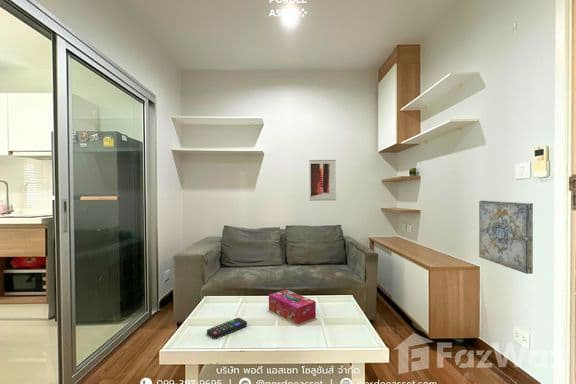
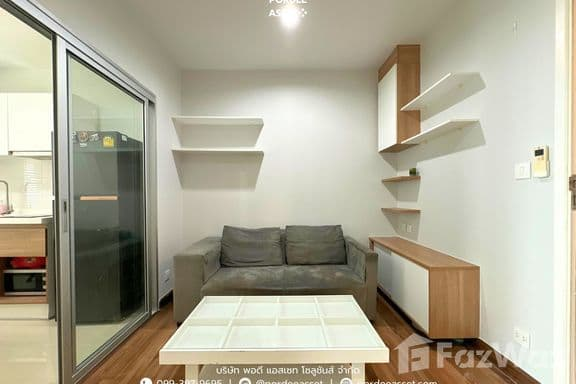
- tissue box [268,288,317,325]
- wall art [308,159,337,202]
- wall art [478,200,534,275]
- remote control [206,317,248,340]
